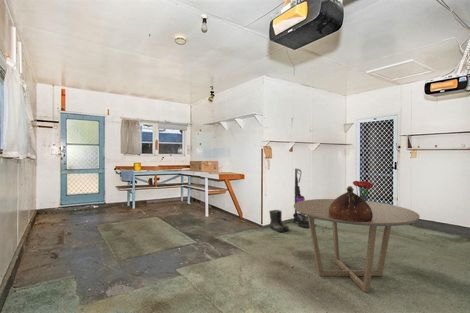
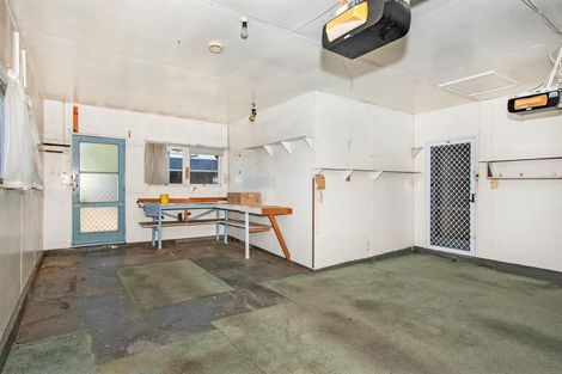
- vacuum cleaner [292,168,317,229]
- boots [268,209,291,233]
- dining table [293,198,421,293]
- ceramic jug [329,185,373,222]
- bouquet [352,180,374,201]
